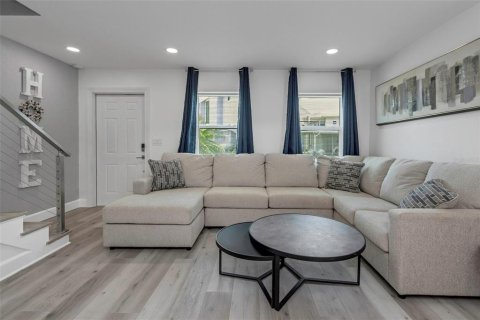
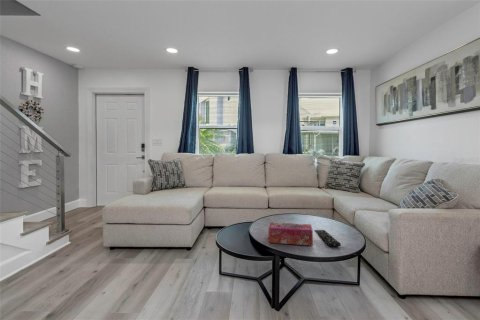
+ tissue box [268,222,314,246]
+ remote control [313,229,342,247]
